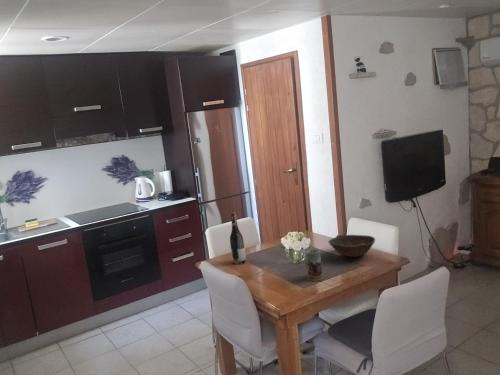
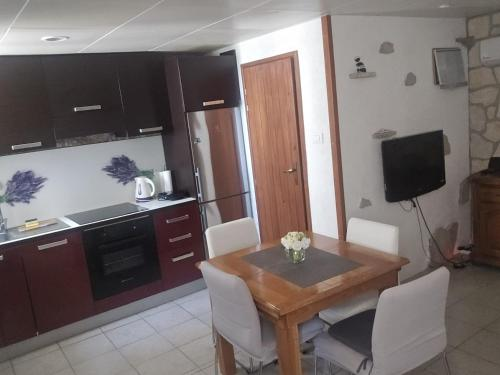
- bowl [328,234,376,258]
- wine bottle [229,212,247,265]
- mug [305,248,325,282]
